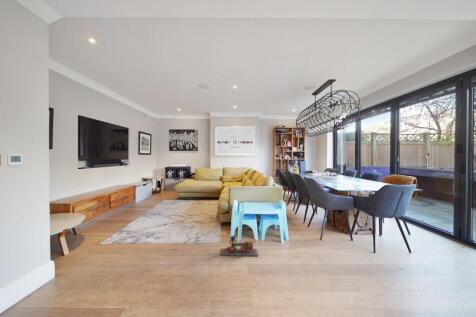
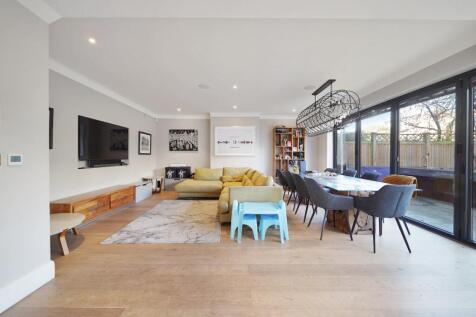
- toy train [220,235,259,257]
